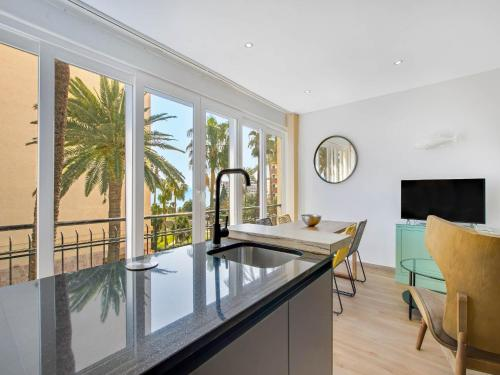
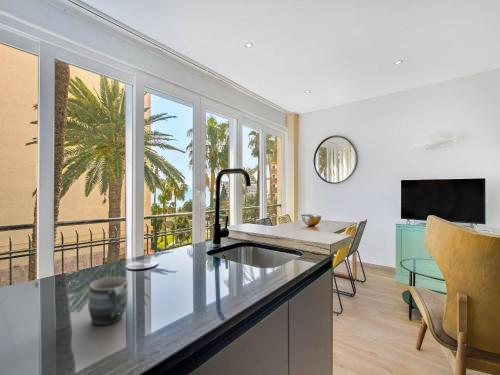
+ mug [87,276,129,327]
